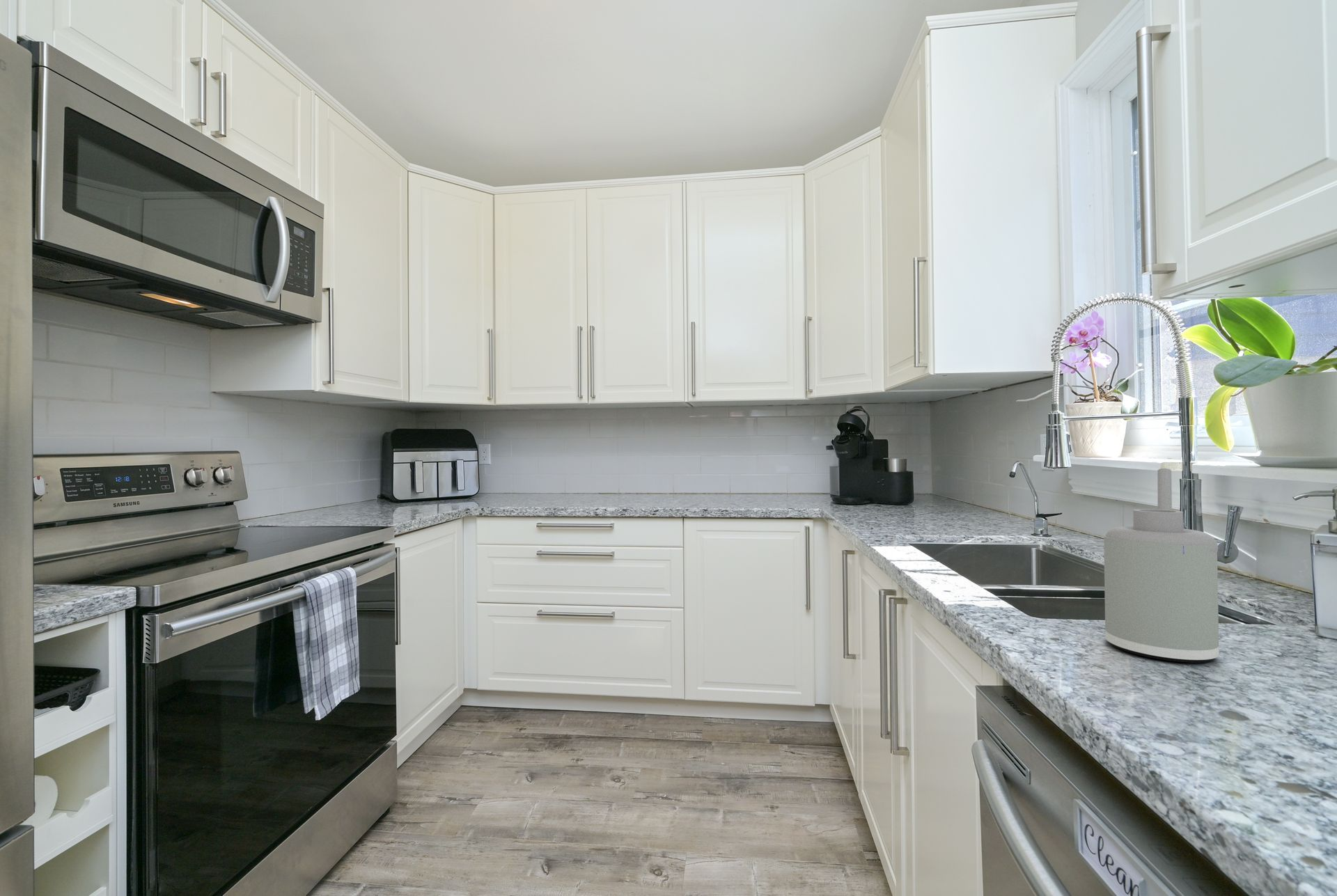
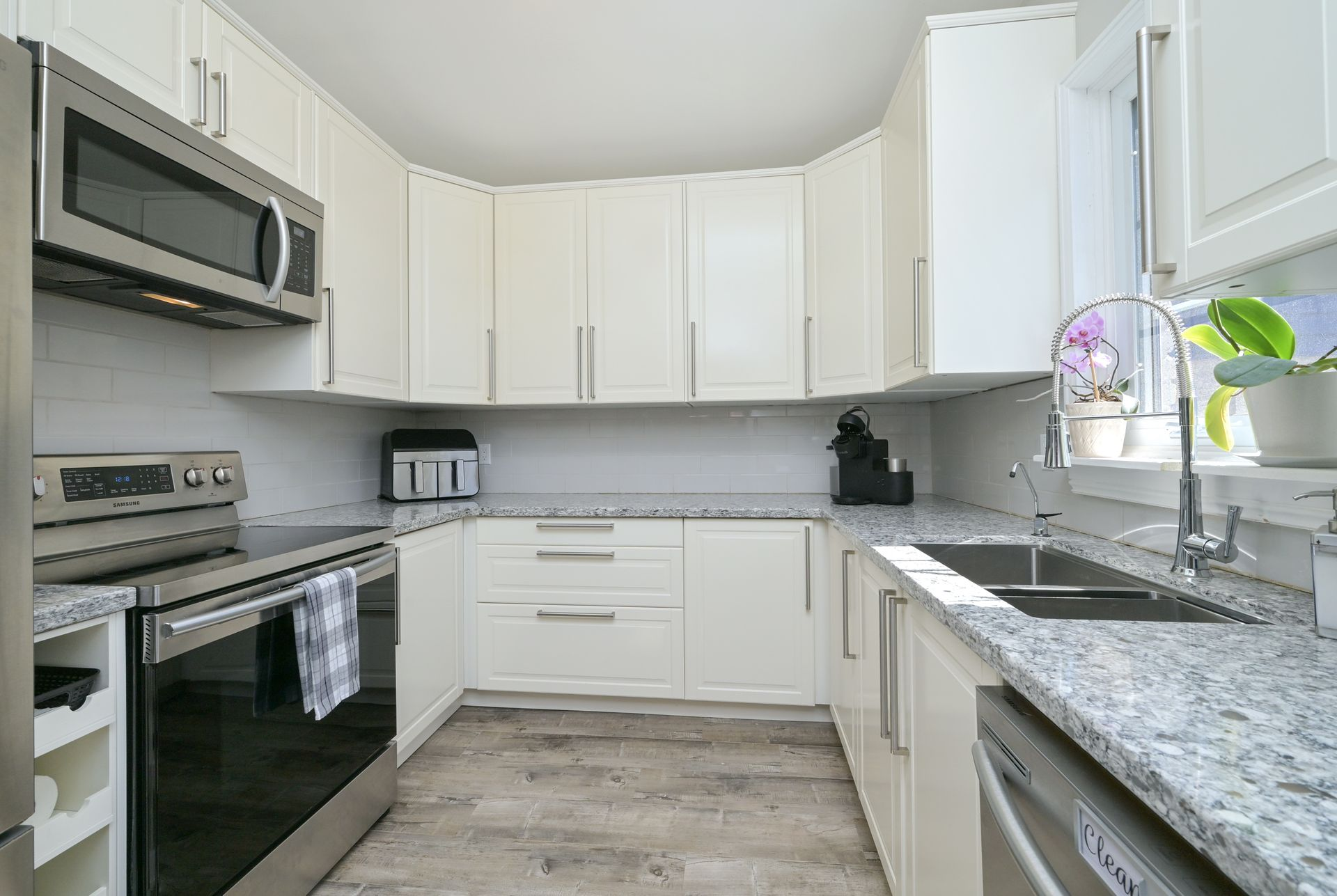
- soap dispenser [1103,468,1220,663]
